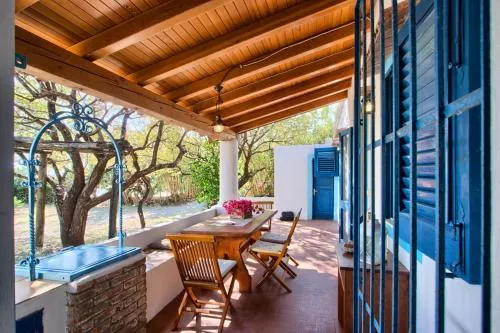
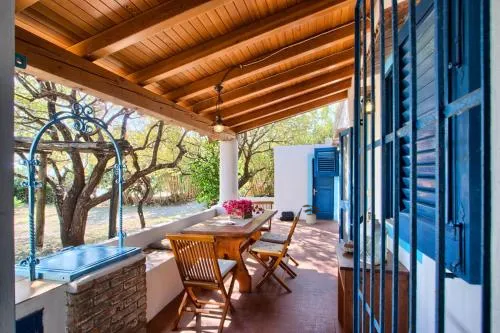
+ potted plant [301,204,322,225]
